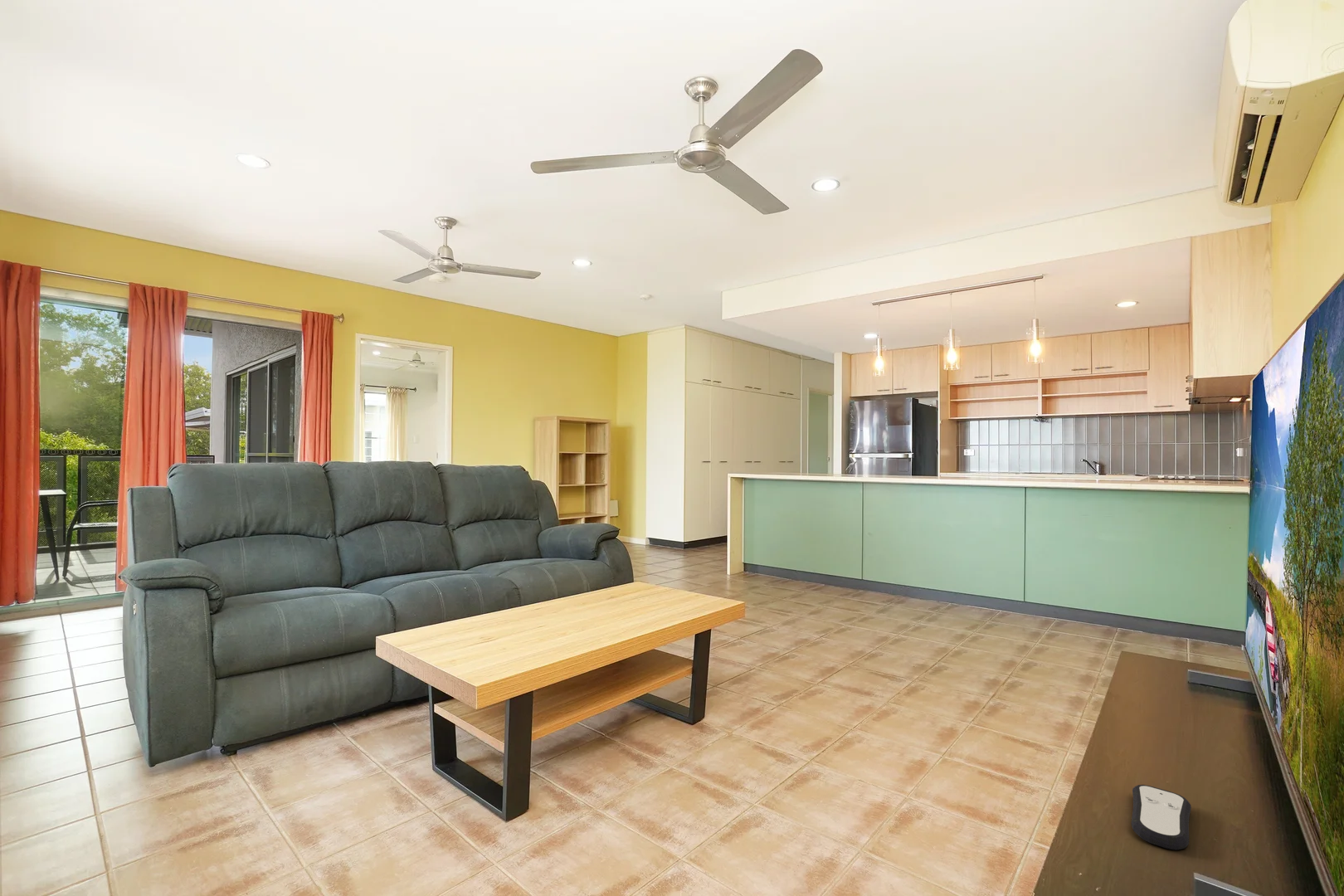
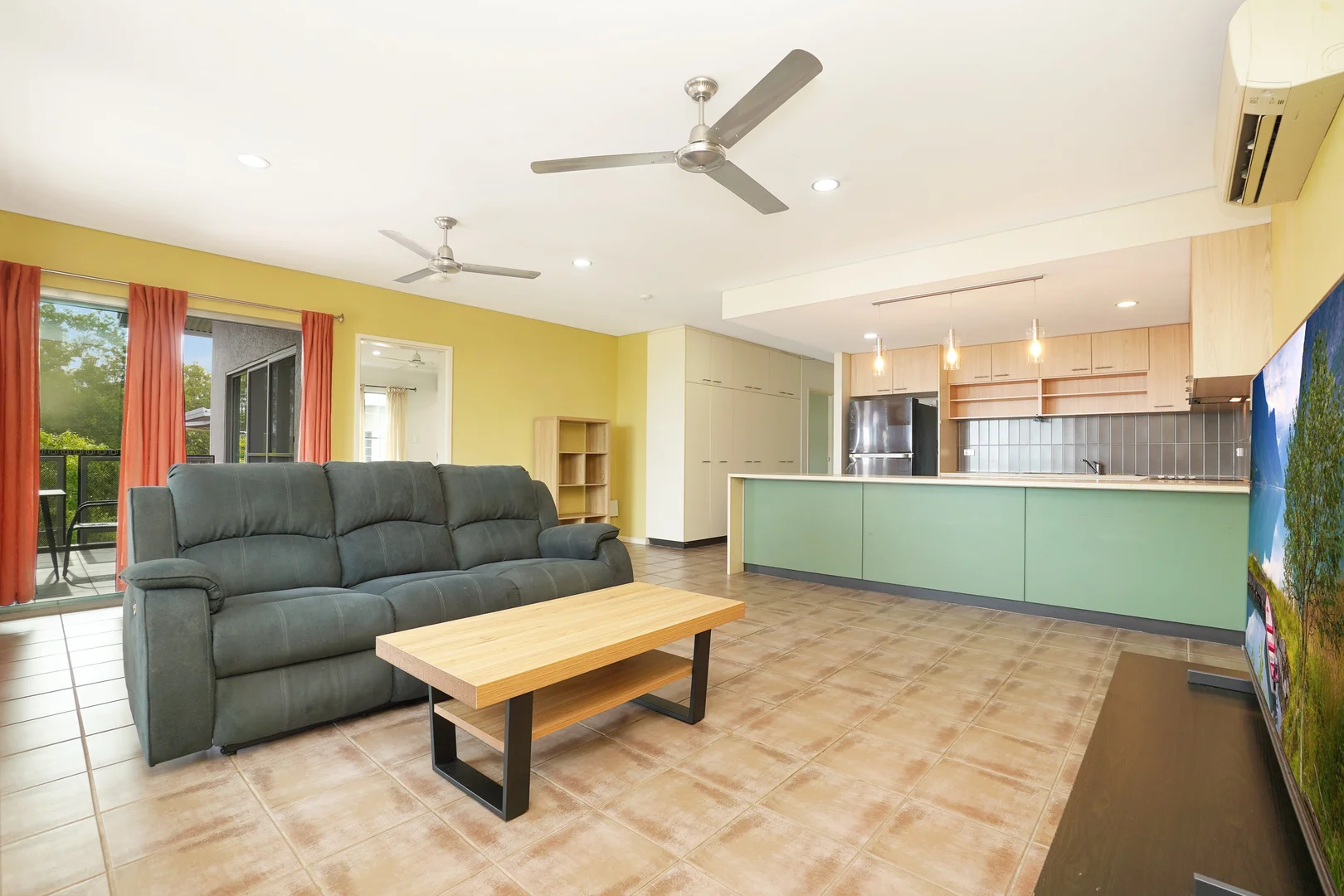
- remote control [1131,784,1192,851]
